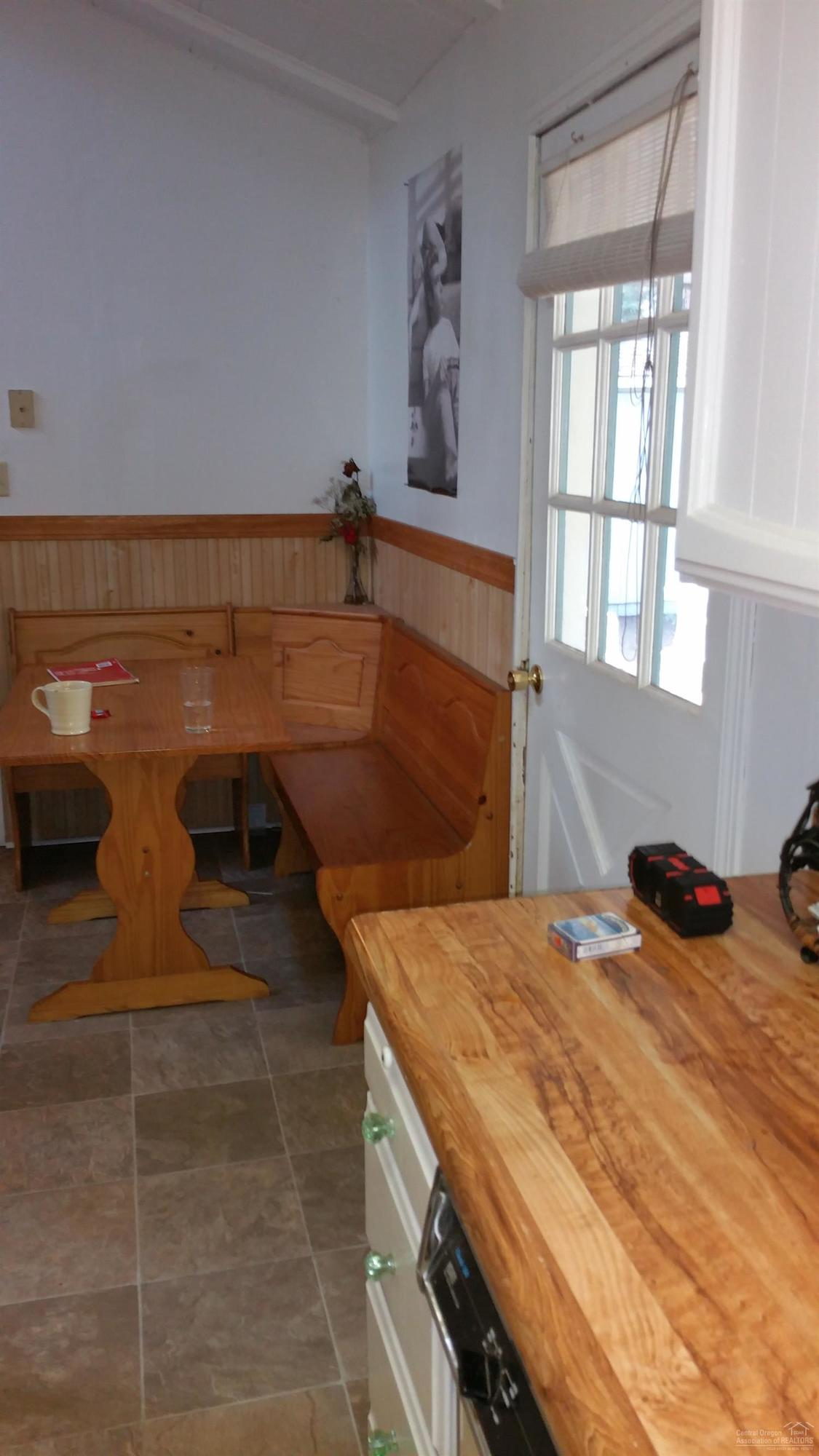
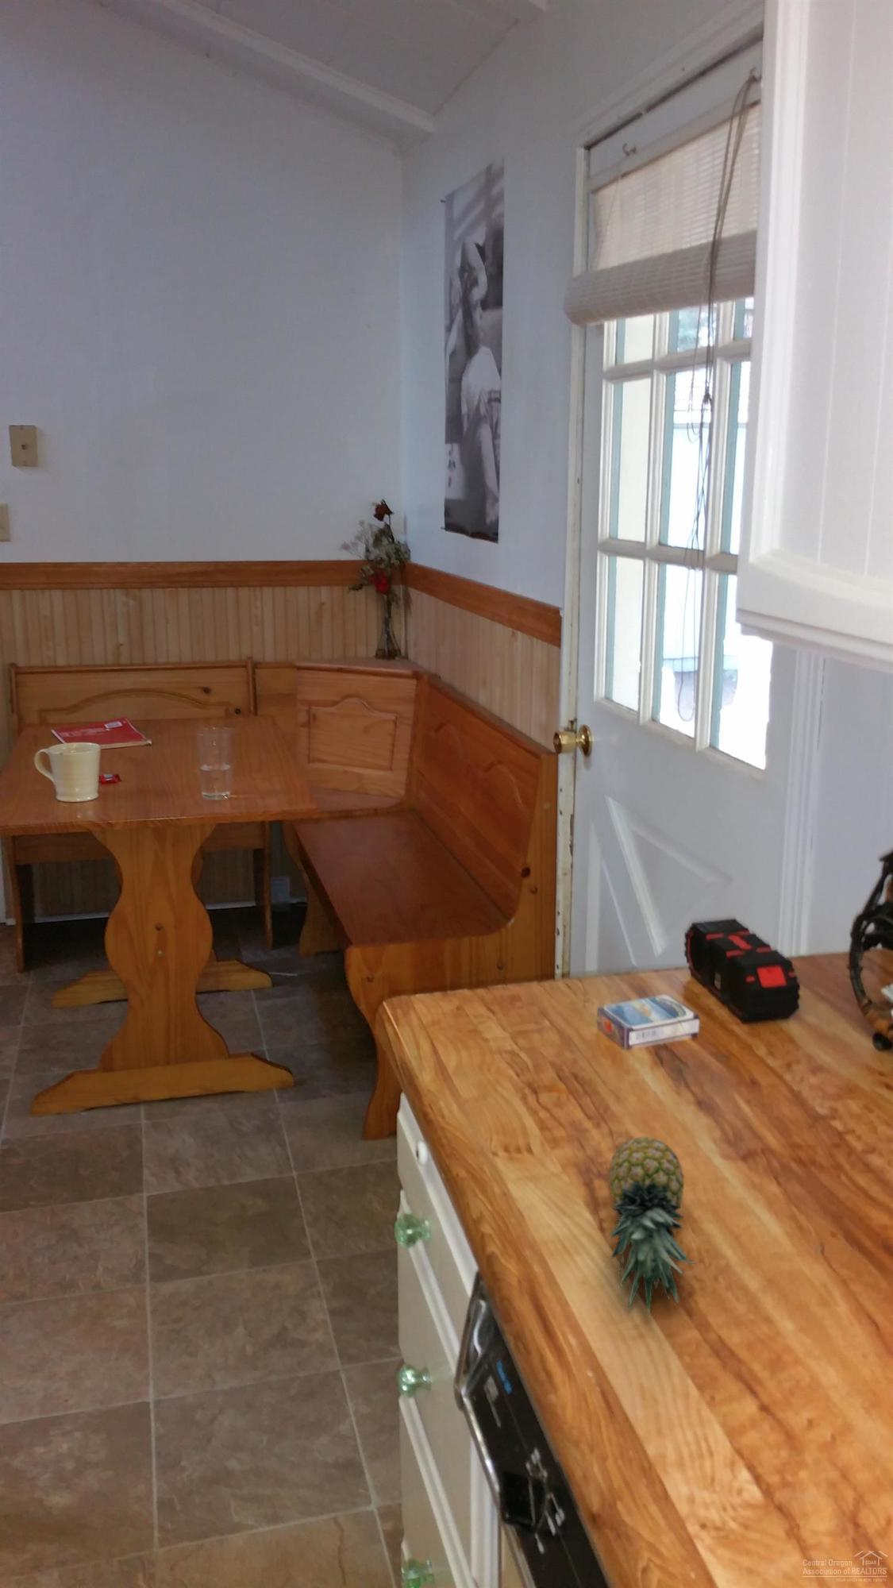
+ fruit [608,1136,697,1314]
